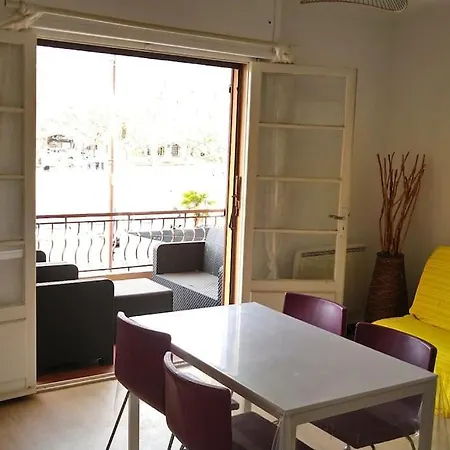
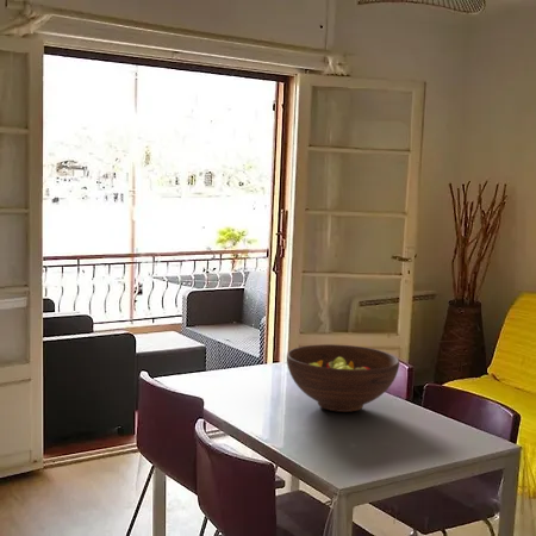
+ fruit bowl [286,343,400,413]
